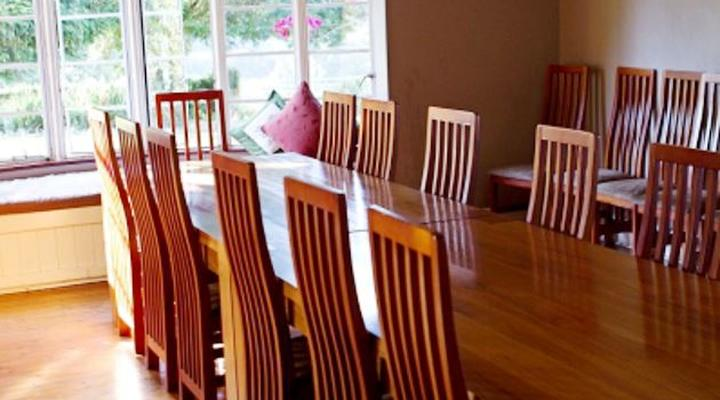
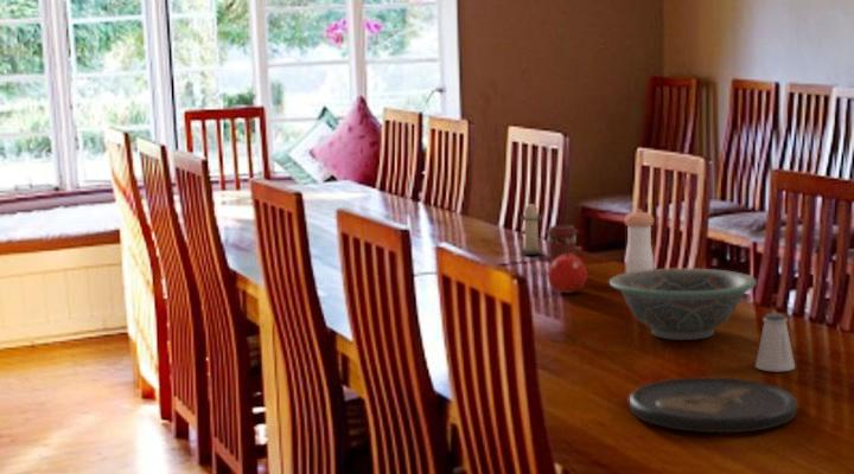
+ pepper shaker [623,207,655,273]
+ saltshaker [754,312,796,372]
+ apple [547,250,588,294]
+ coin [629,377,798,434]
+ candle [520,199,543,256]
+ decorative bowl [608,268,758,341]
+ coffee cup [544,224,579,264]
